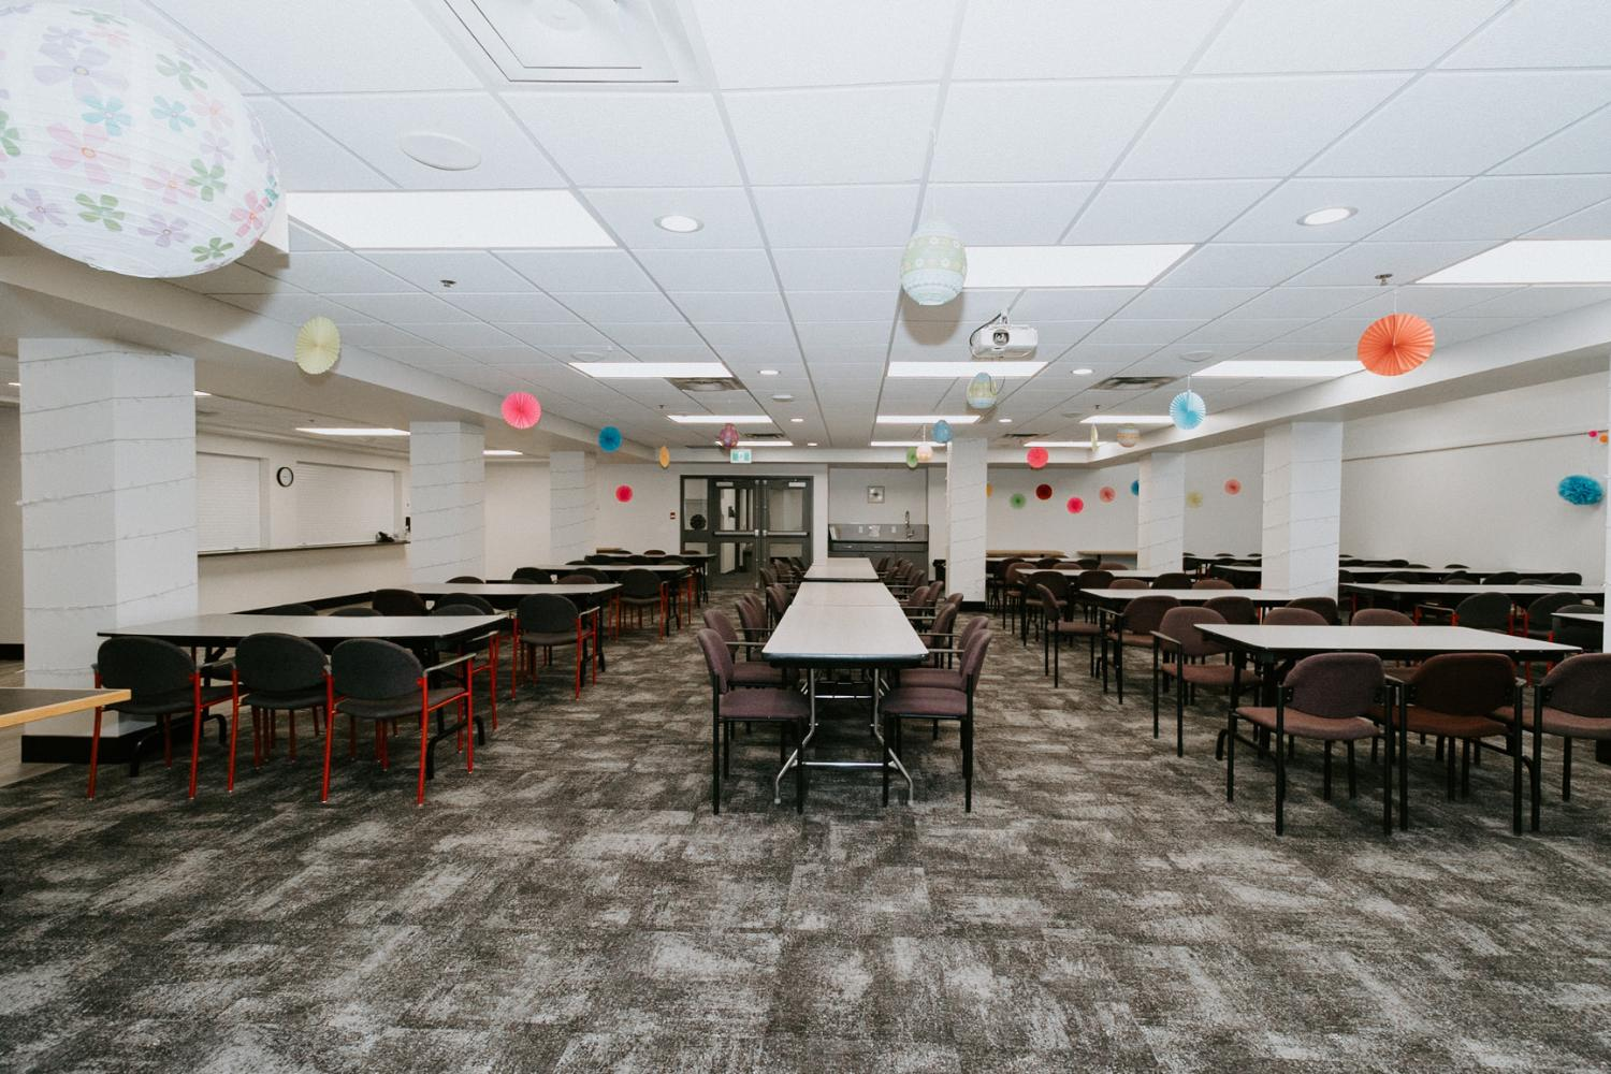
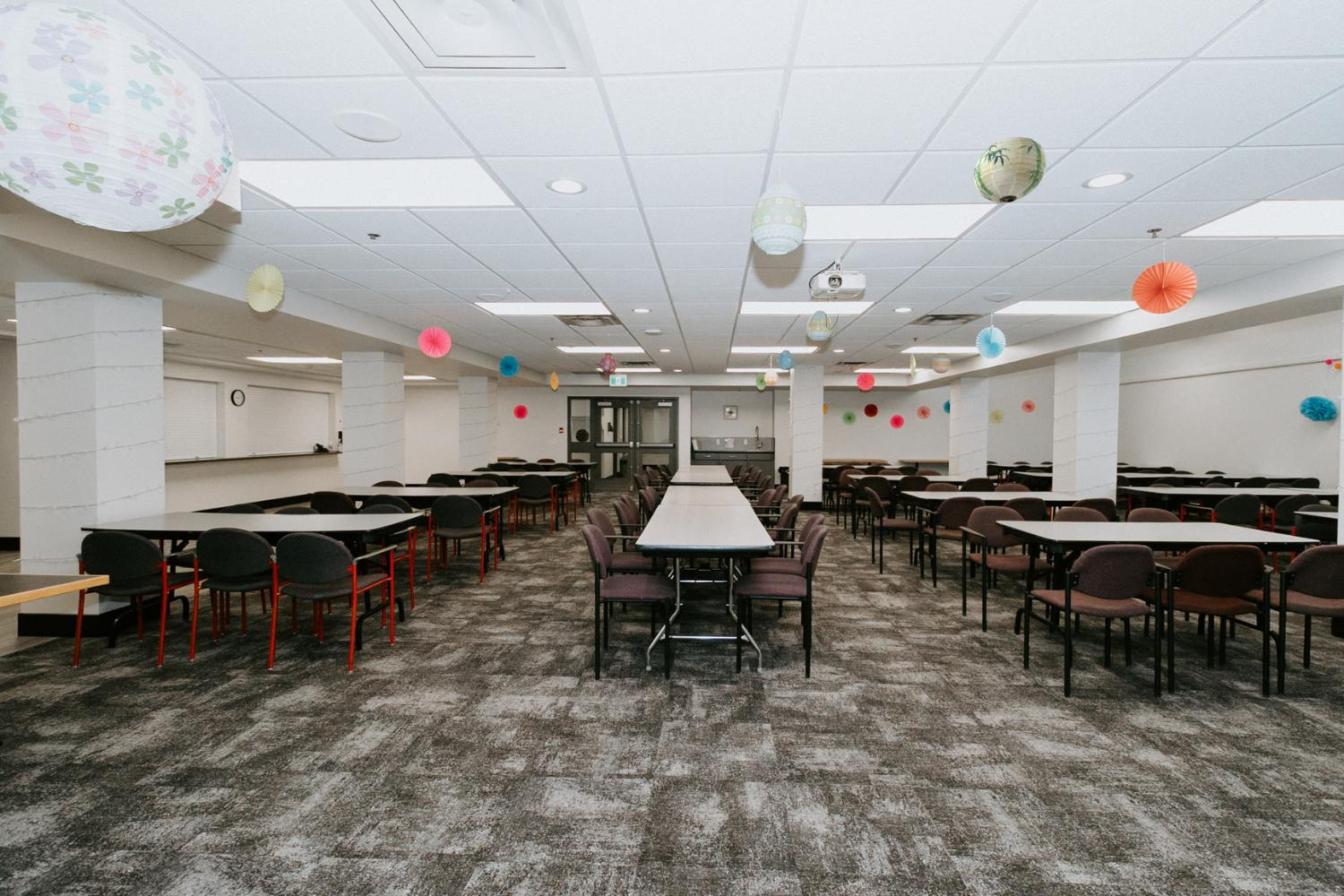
+ paper lantern [973,136,1047,204]
